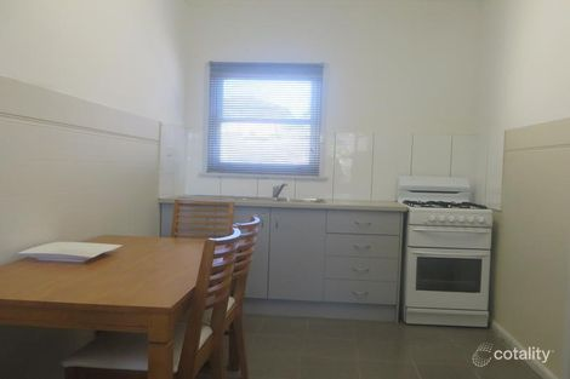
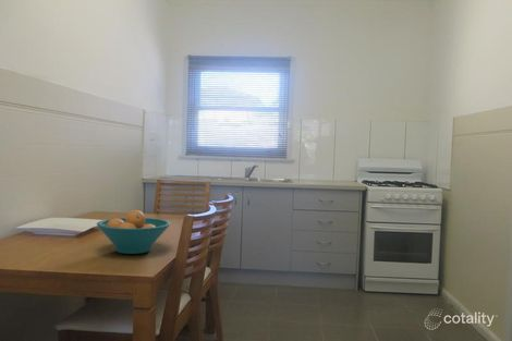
+ fruit bowl [96,209,171,255]
